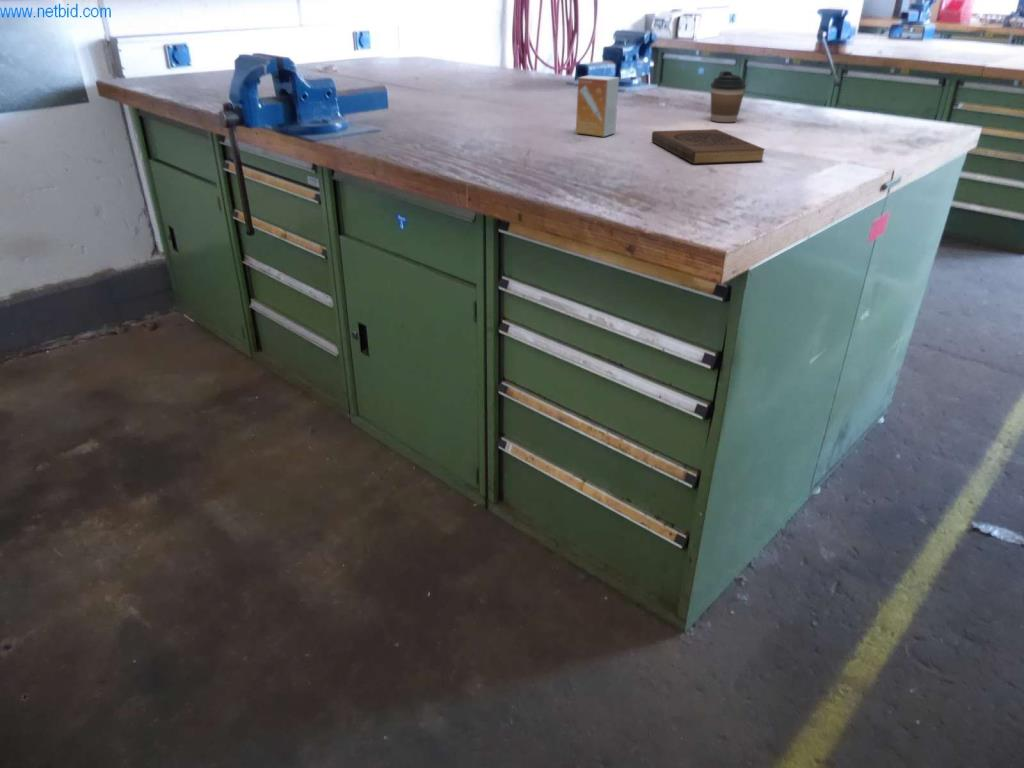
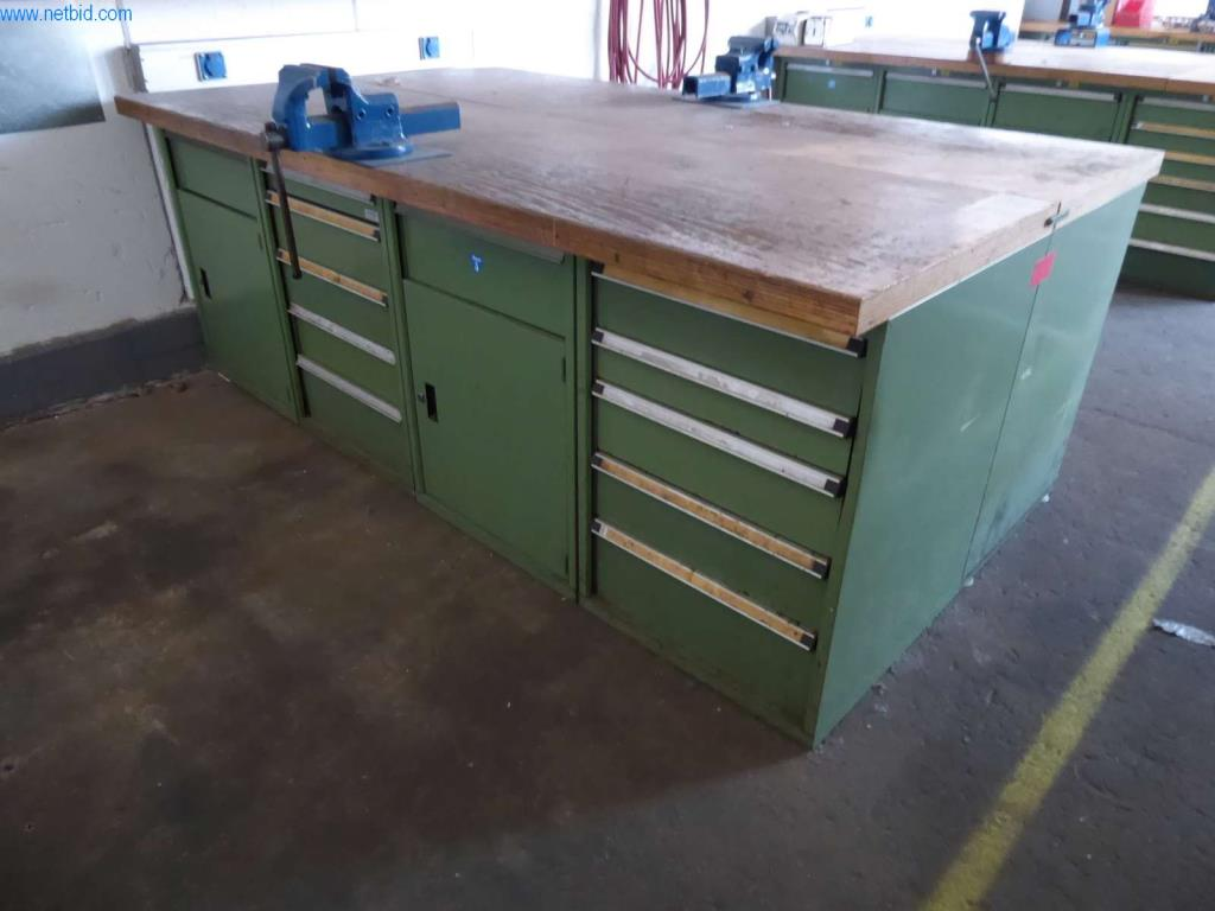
- coffee cup [710,70,747,123]
- book [651,128,766,165]
- small box [575,74,620,138]
